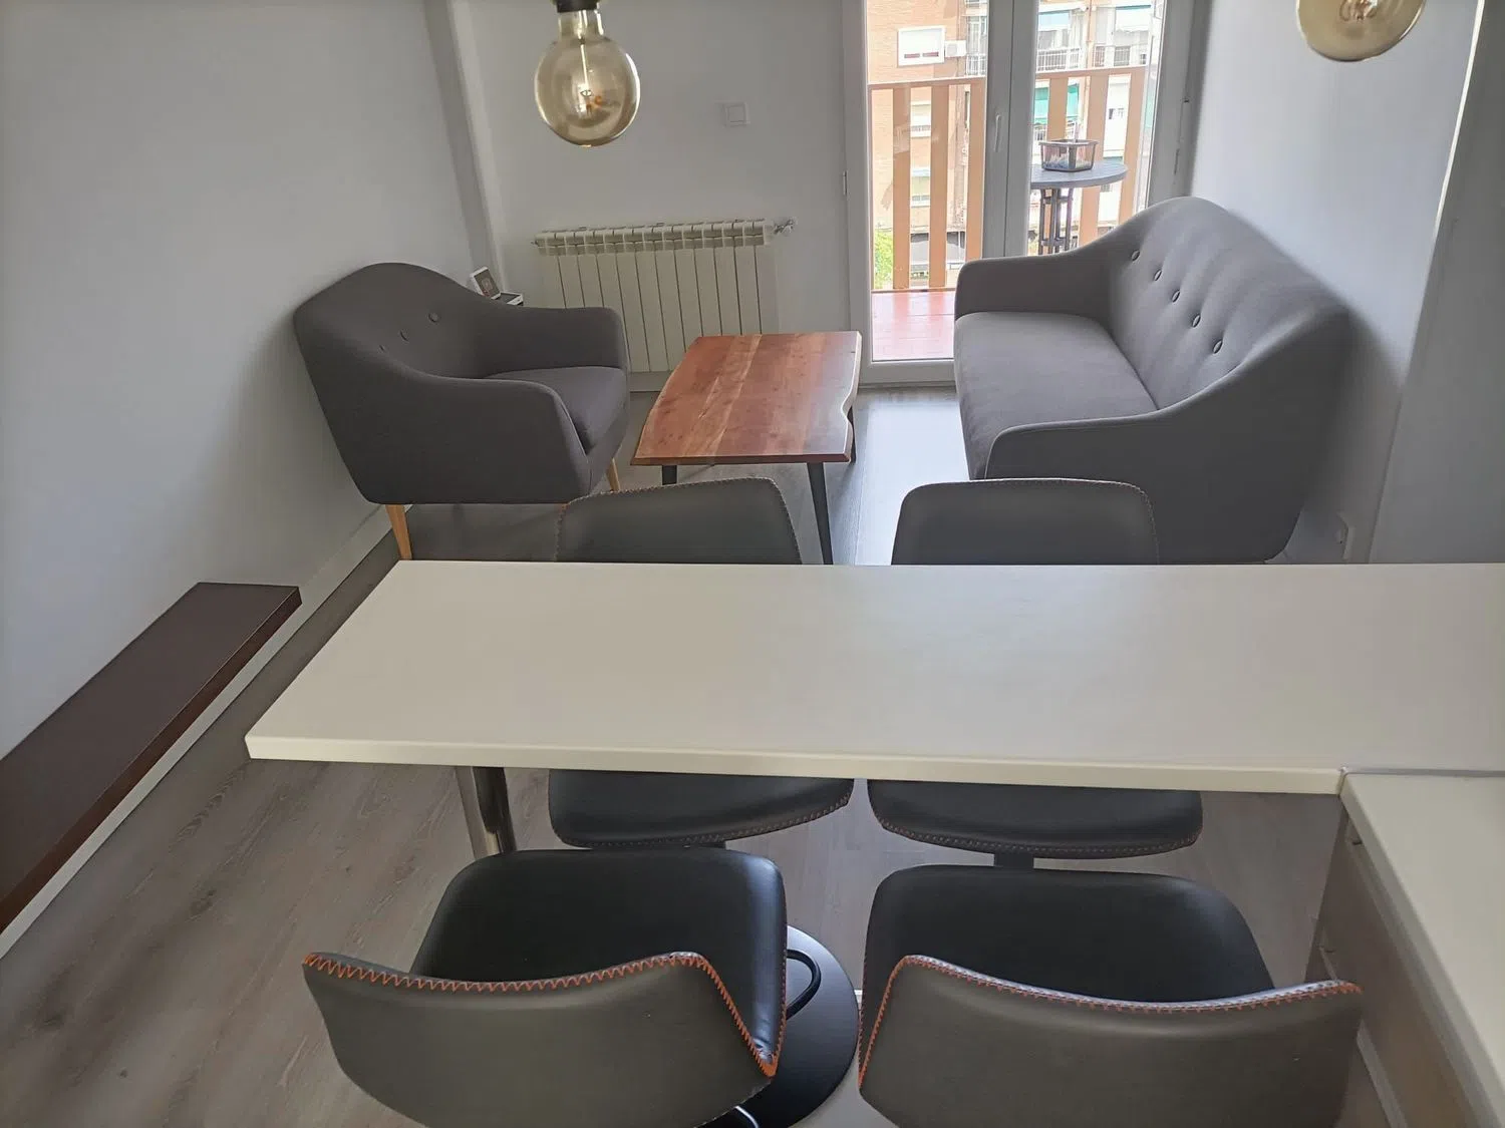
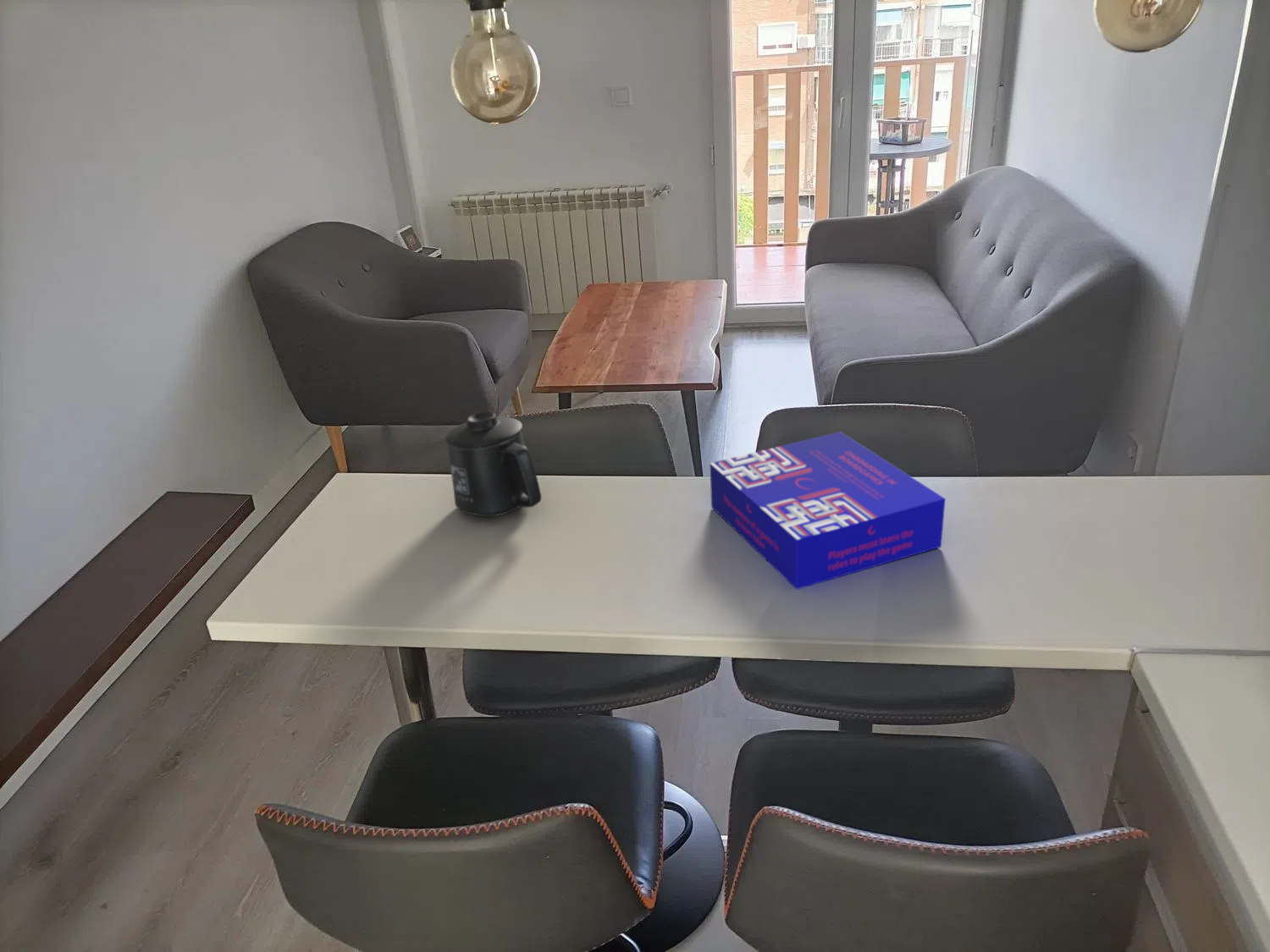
+ board game [709,431,947,590]
+ mug [444,411,542,518]
